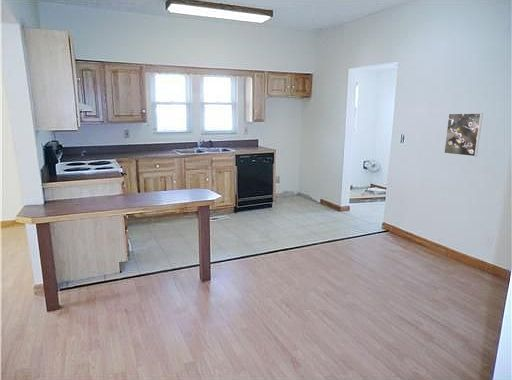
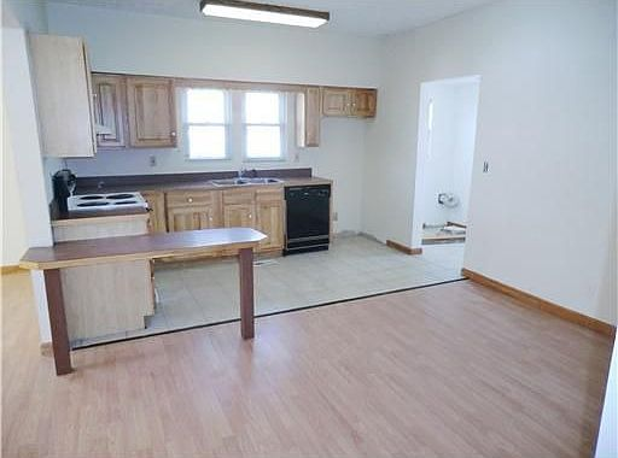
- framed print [443,112,484,157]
